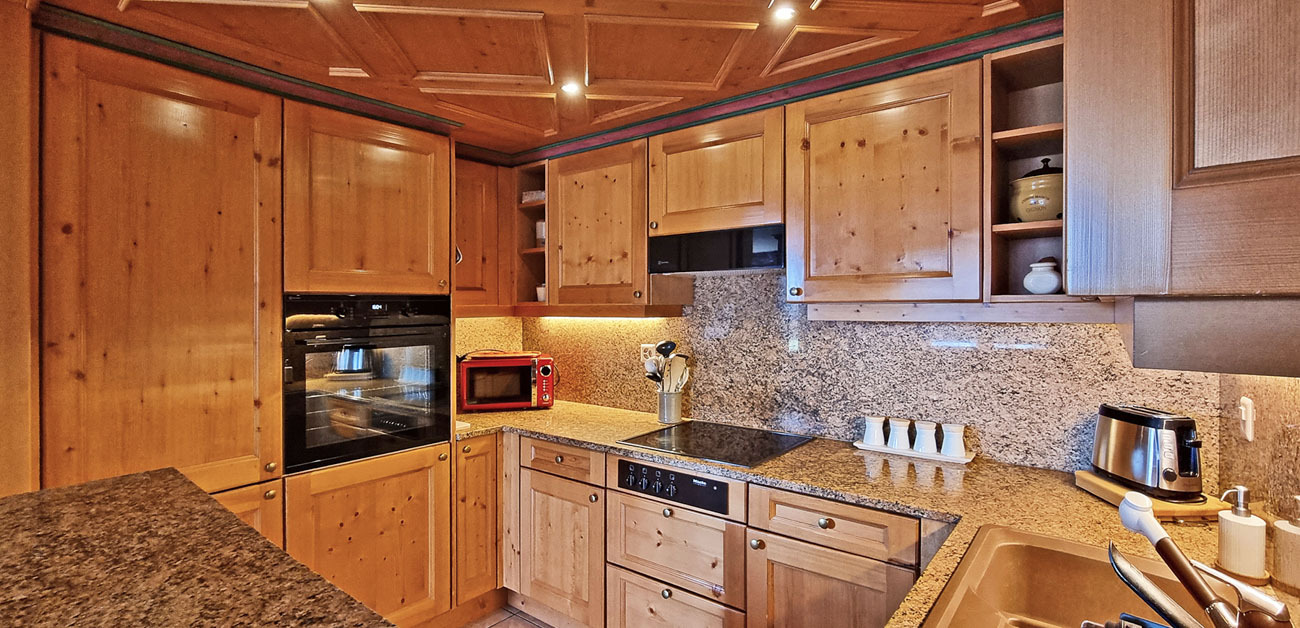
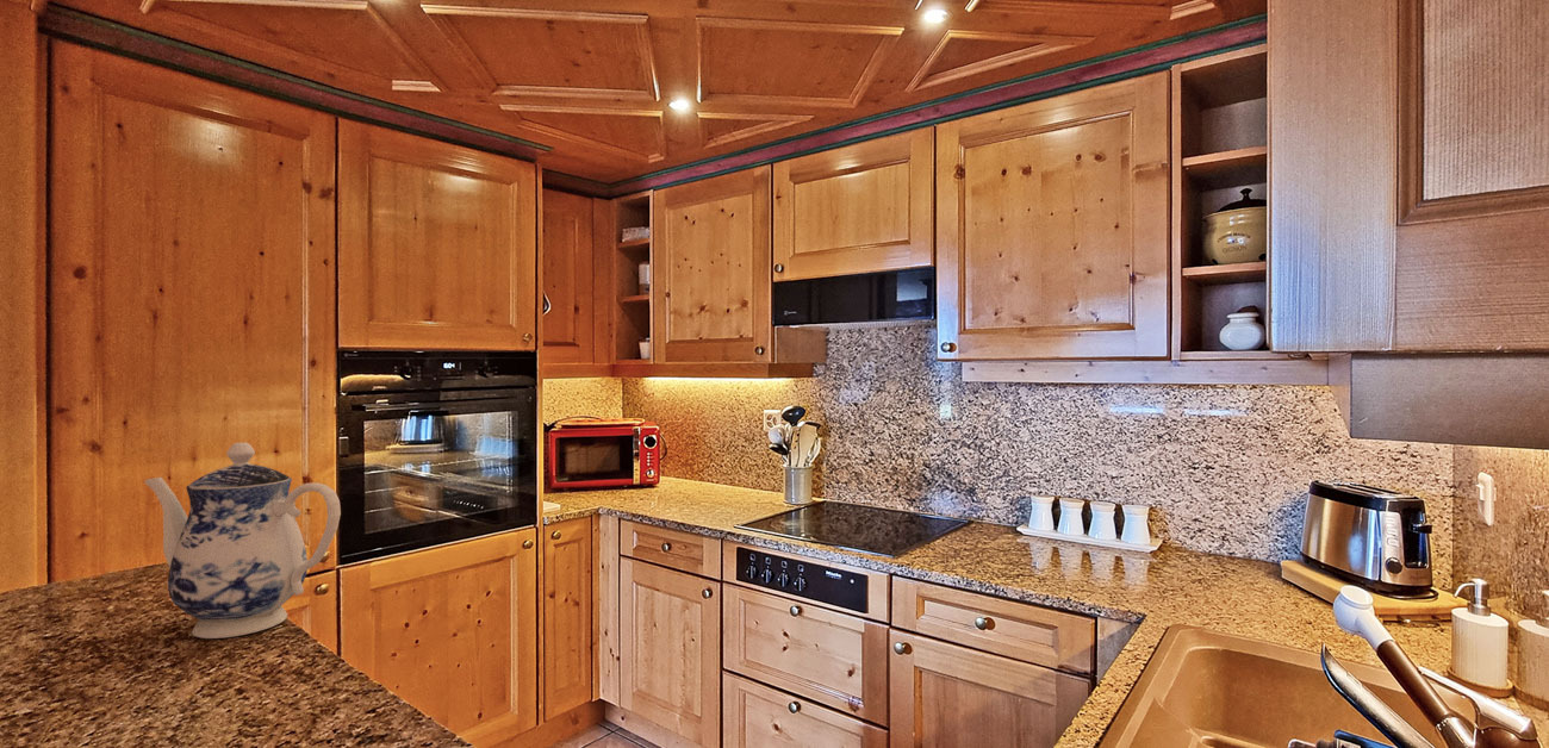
+ teapot [143,442,342,640]
